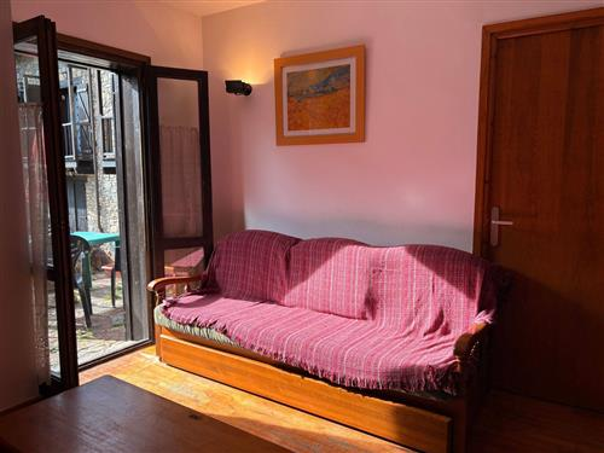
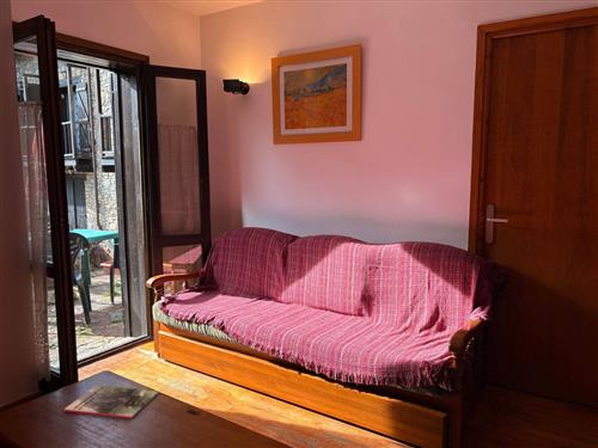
+ magazine [62,385,159,419]
